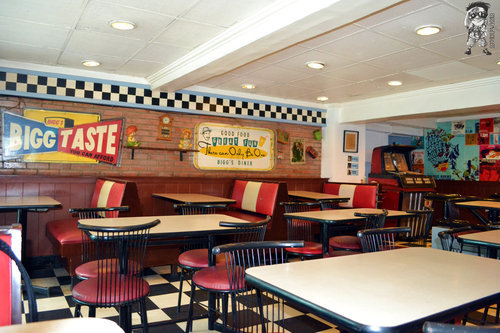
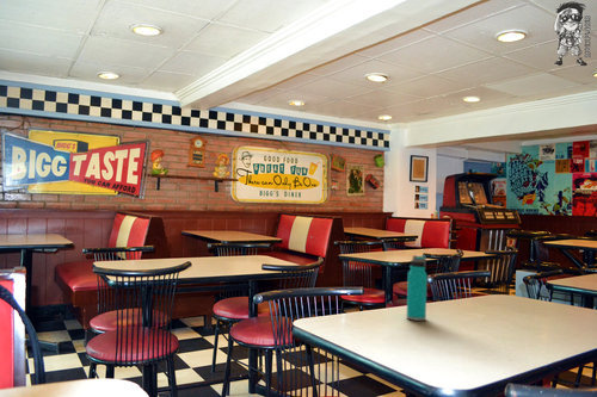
+ water bottle [406,254,429,322]
